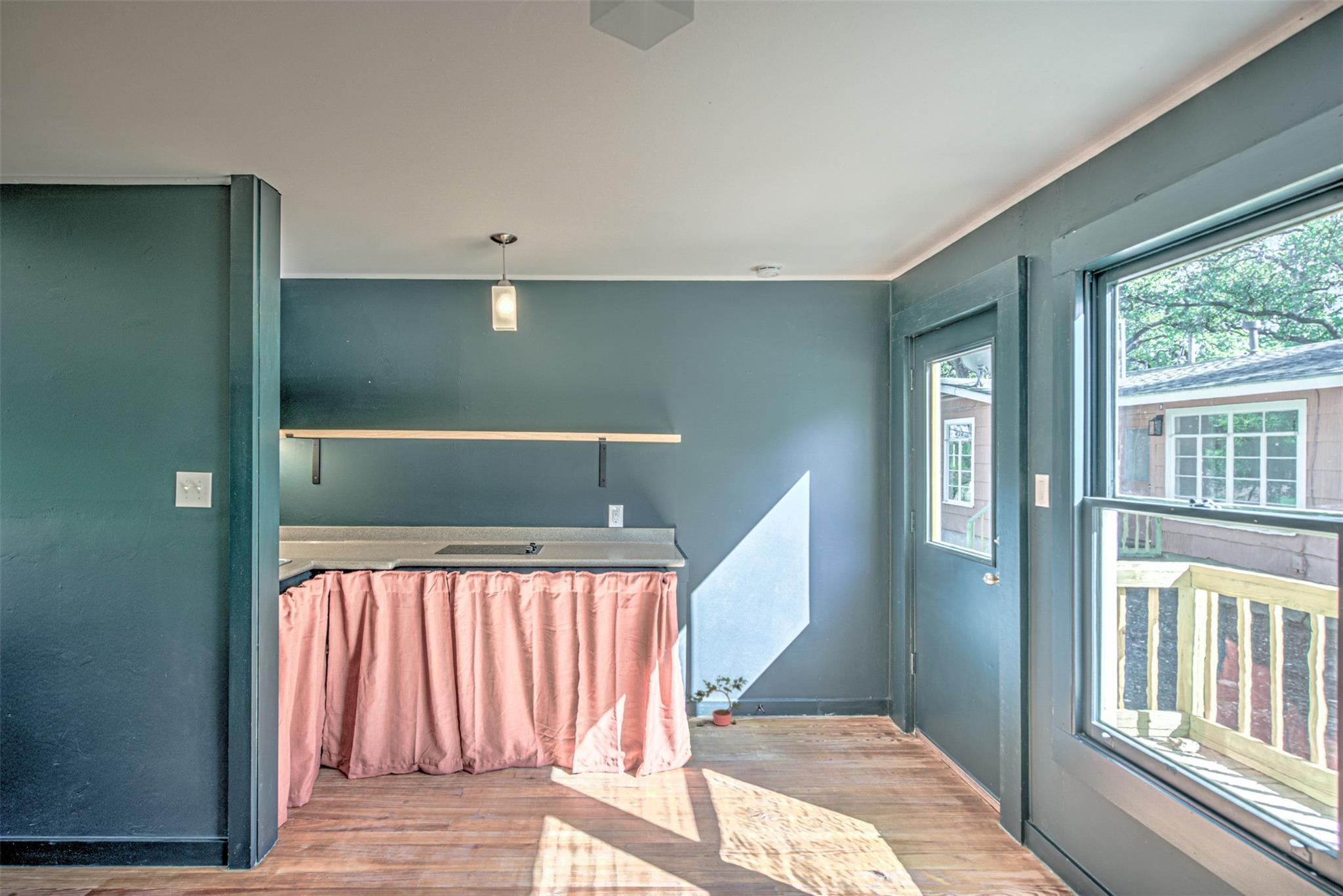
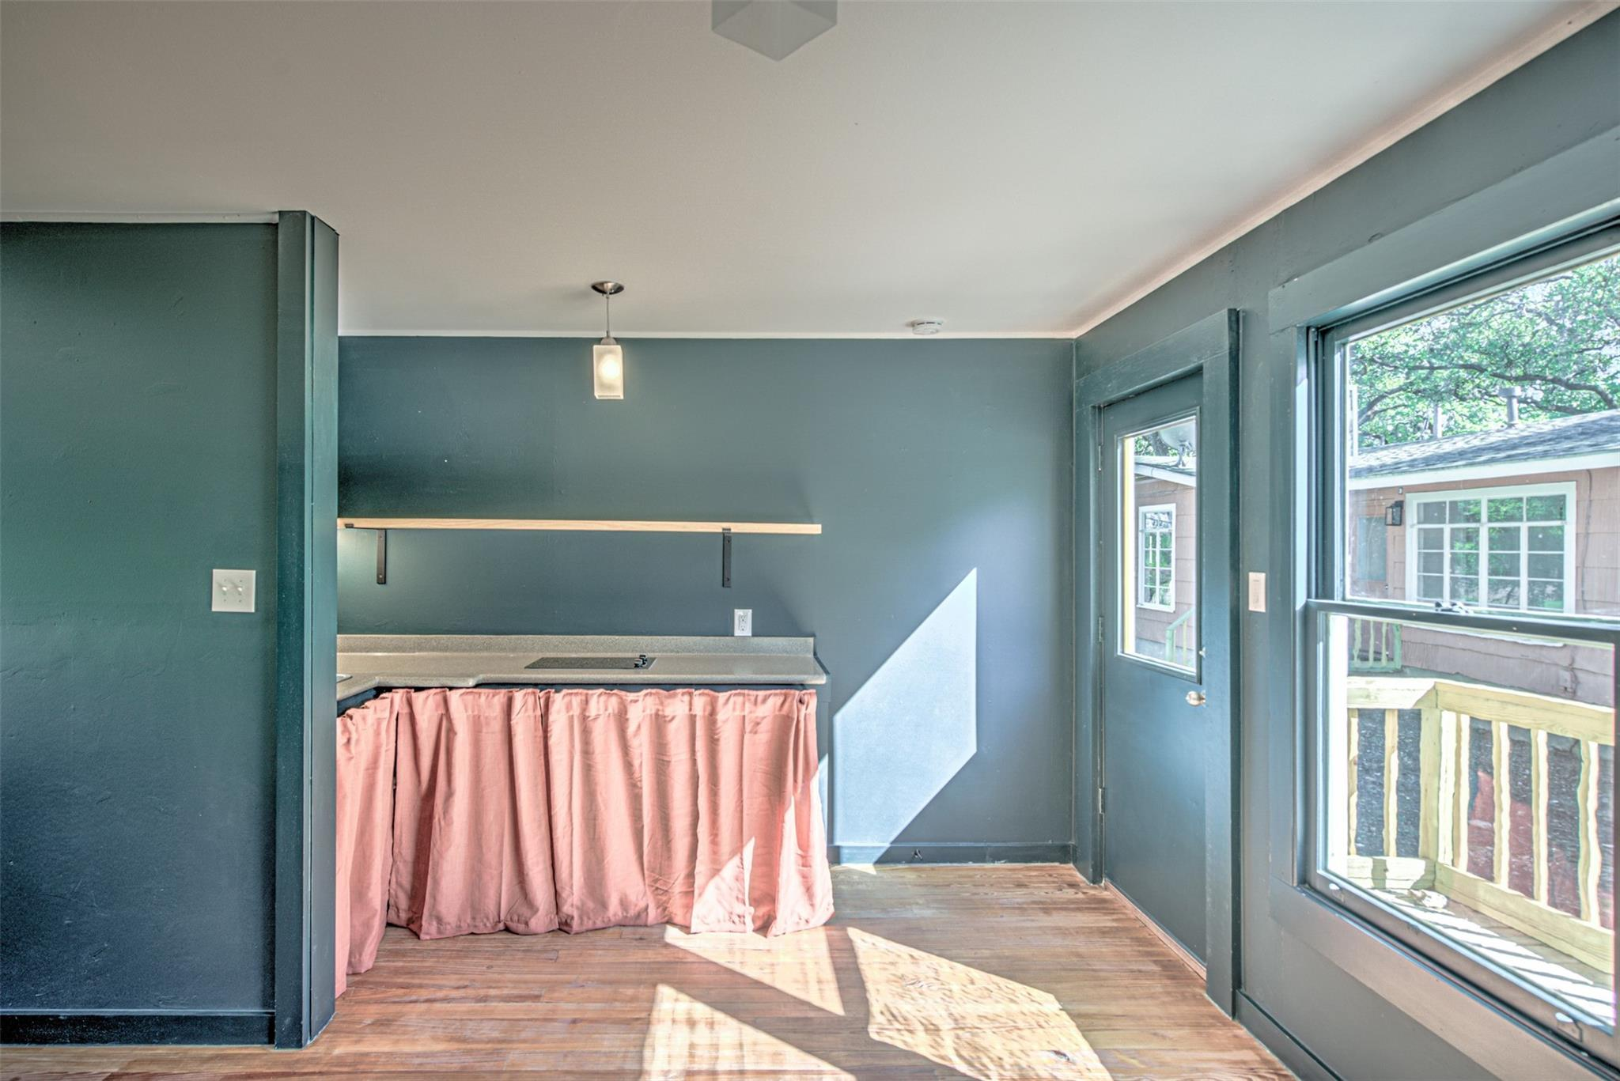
- potted plant [685,674,749,727]
